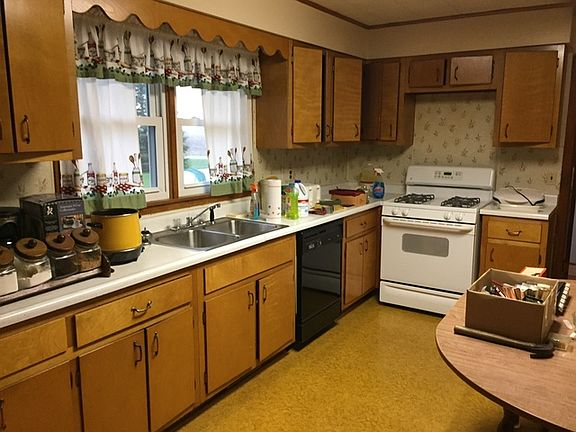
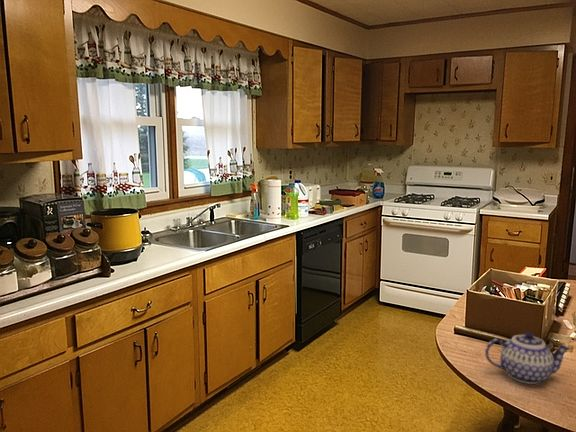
+ teapot [484,331,572,385]
